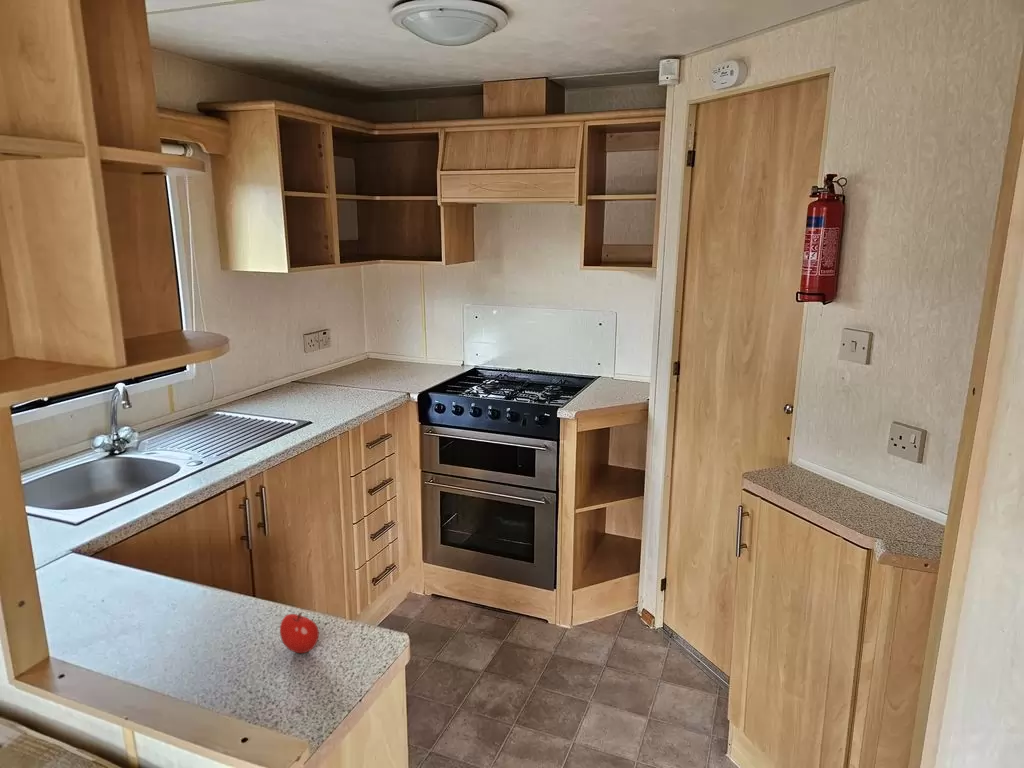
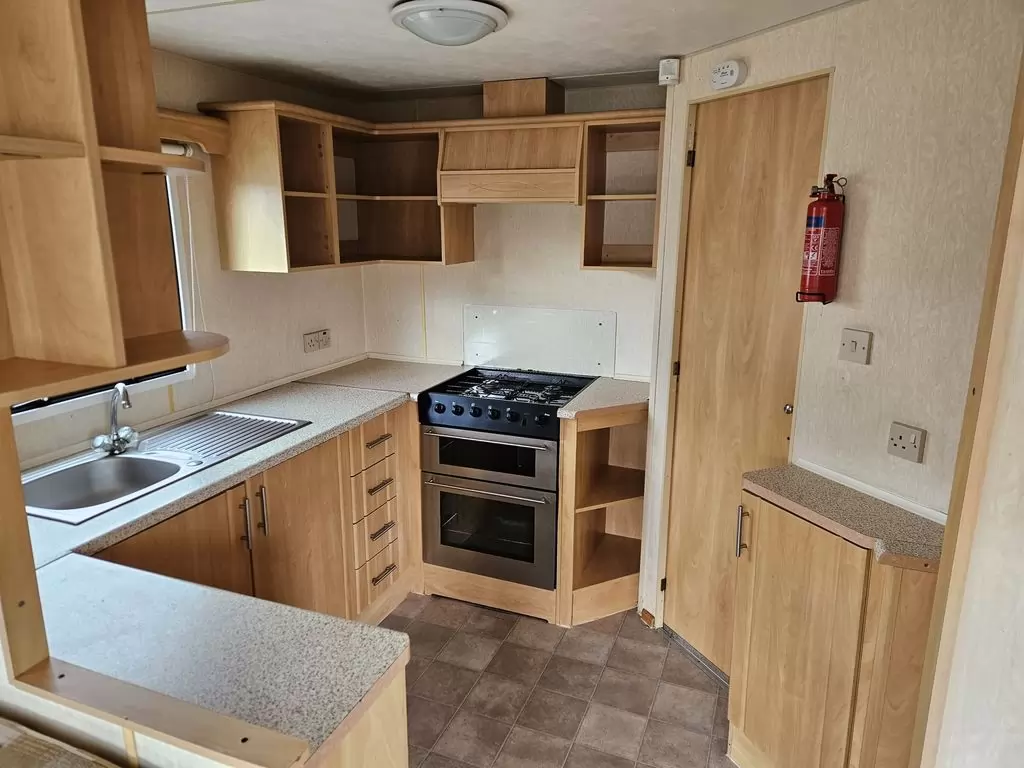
- apple [279,611,320,654]
